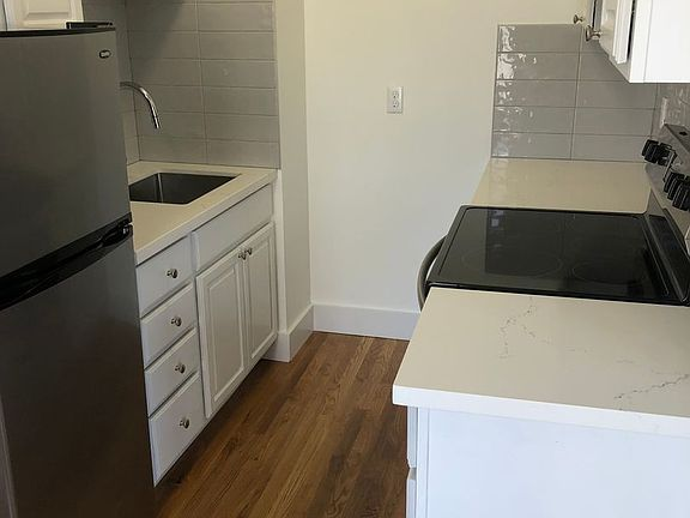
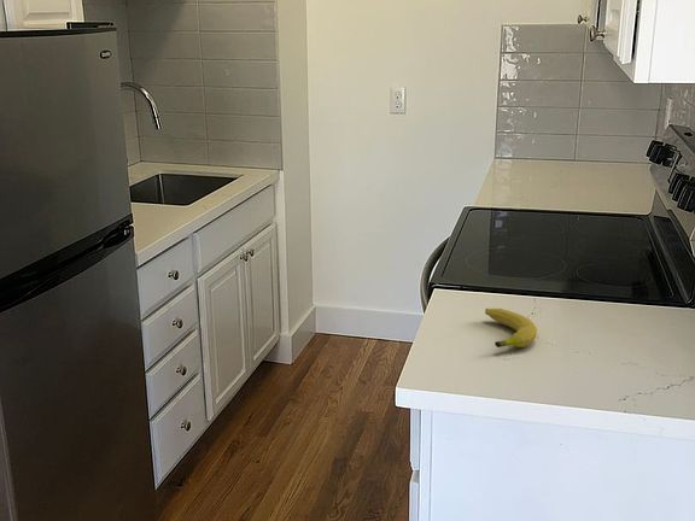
+ fruit [484,308,538,349]
